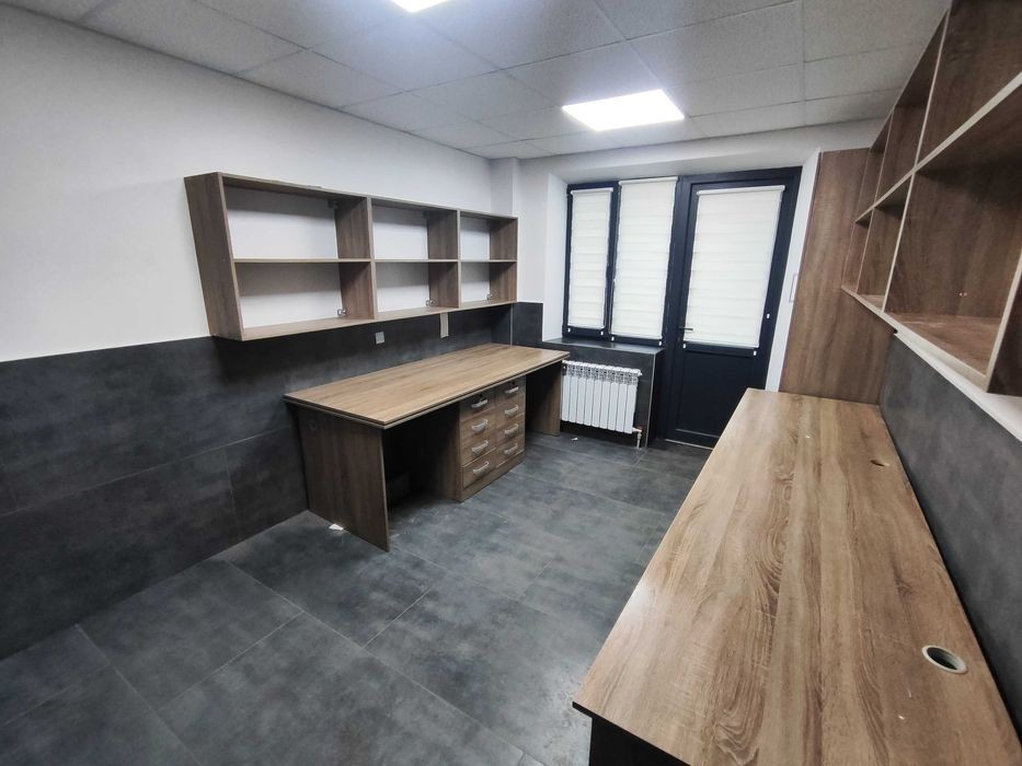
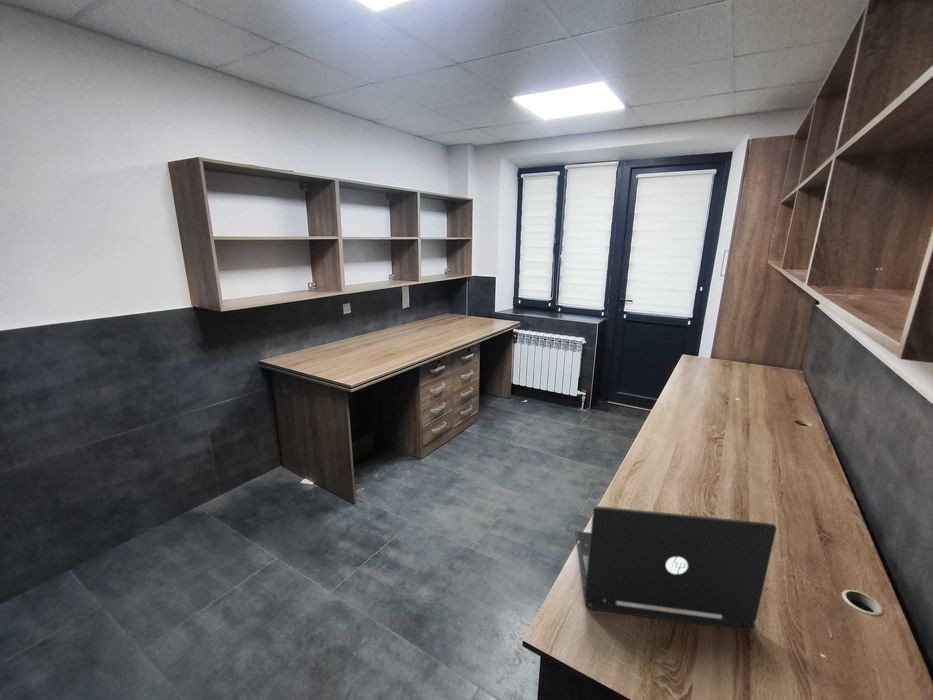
+ laptop [574,505,778,632]
